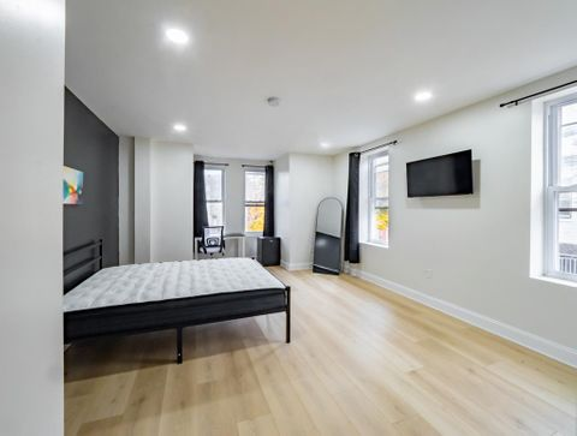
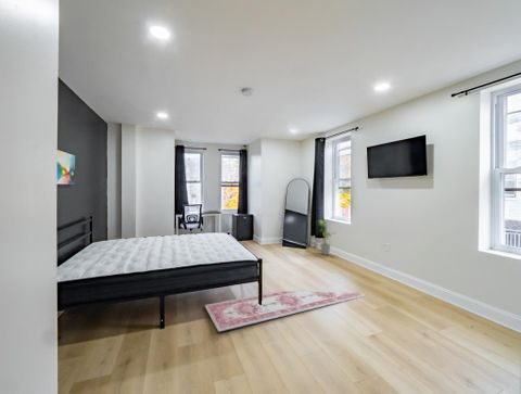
+ rug [204,289,367,333]
+ house plant [317,219,336,256]
